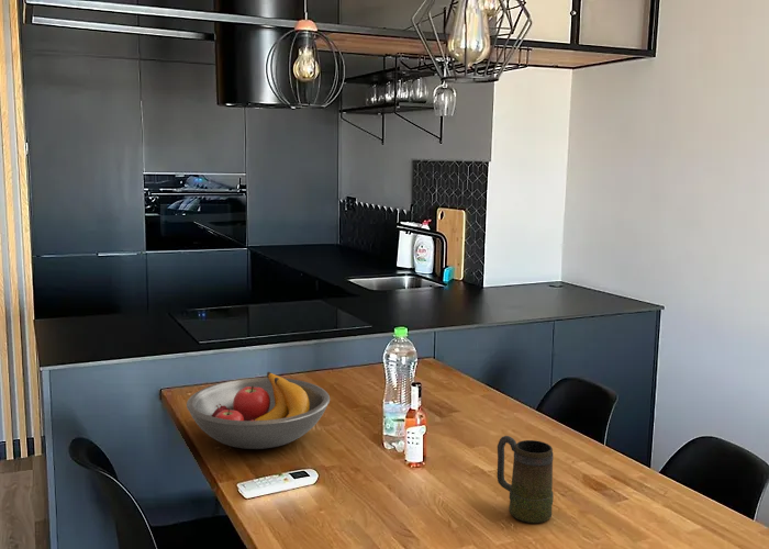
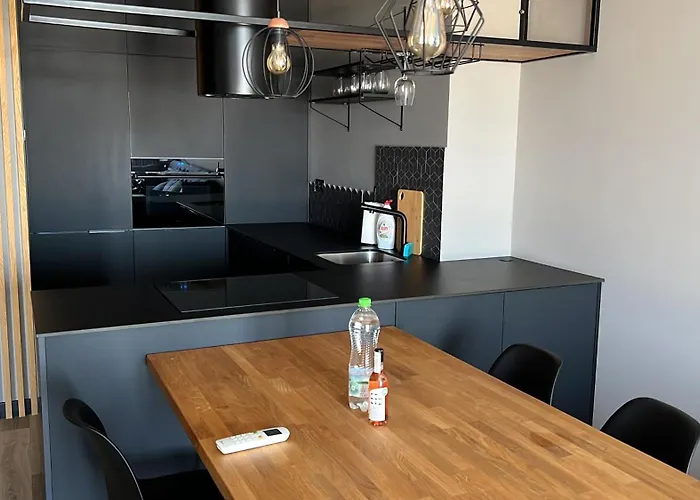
- fruit bowl [186,371,331,450]
- mug [497,435,555,524]
